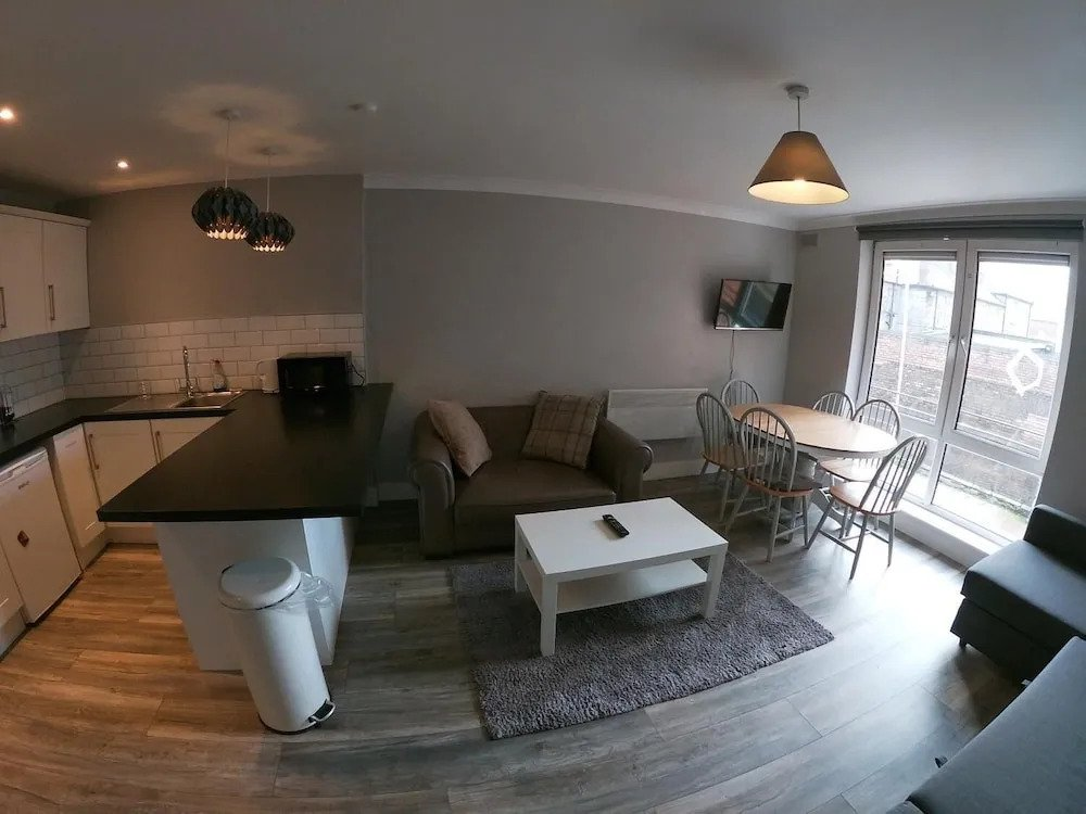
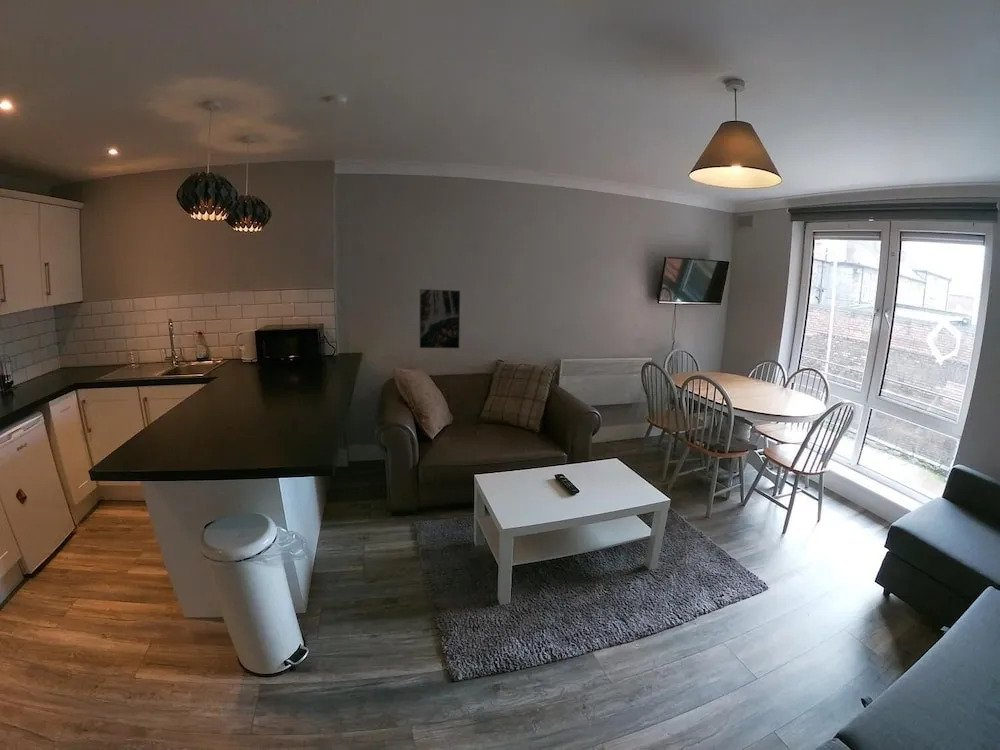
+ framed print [419,288,461,349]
